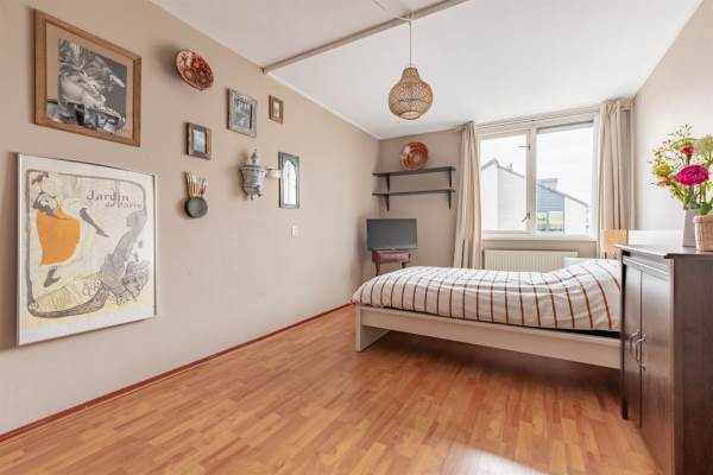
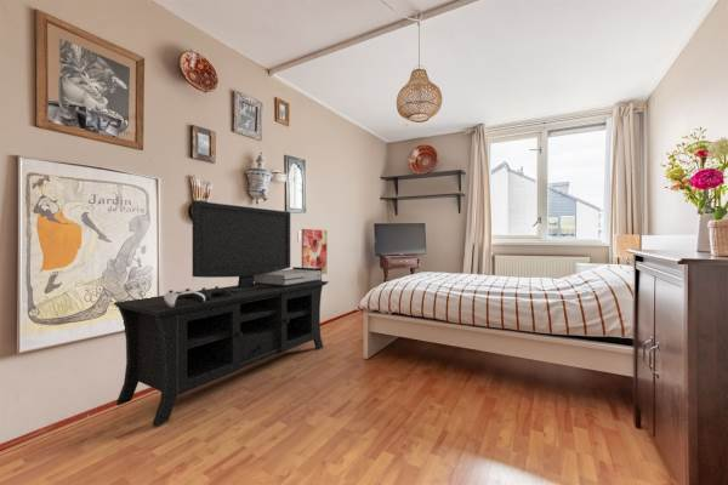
+ media console [113,200,330,428]
+ wall art [301,228,328,275]
